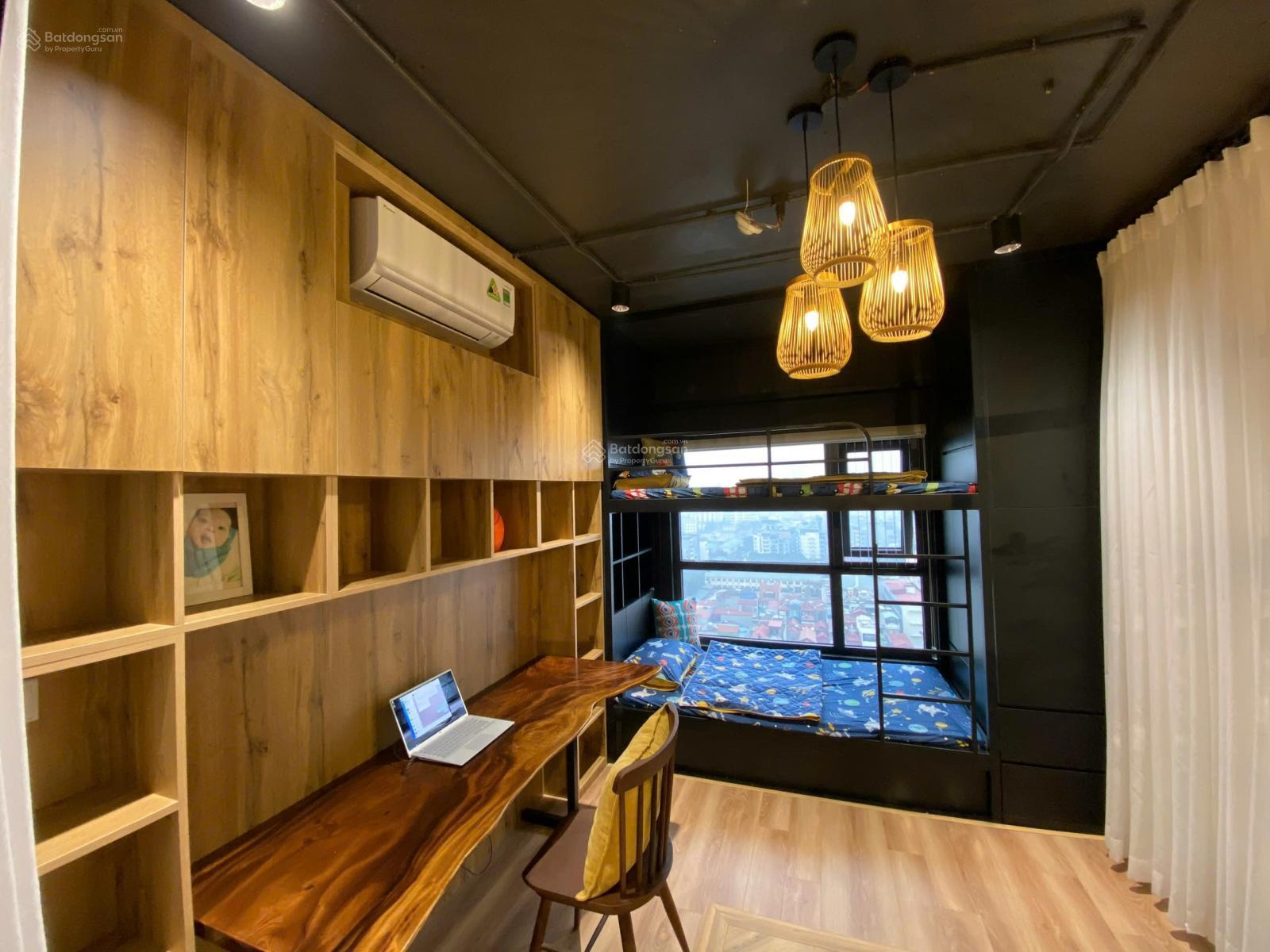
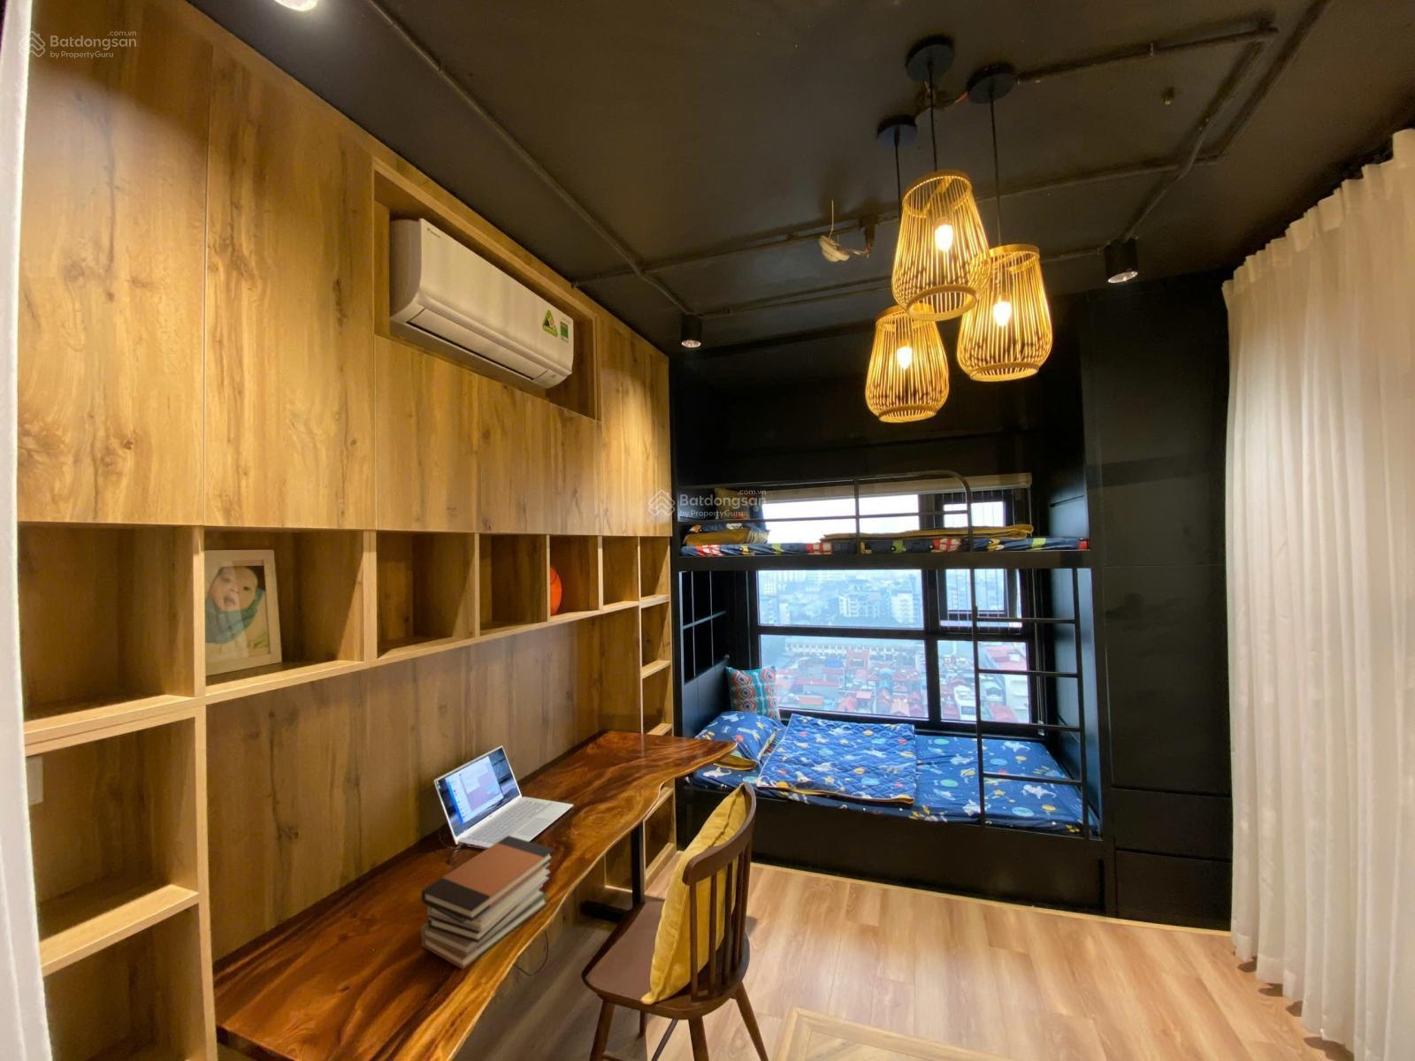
+ book stack [420,835,555,971]
